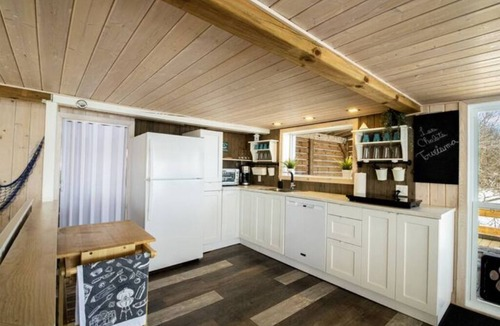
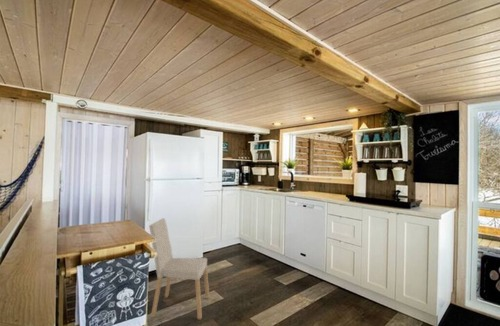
+ dining chair [148,217,210,320]
